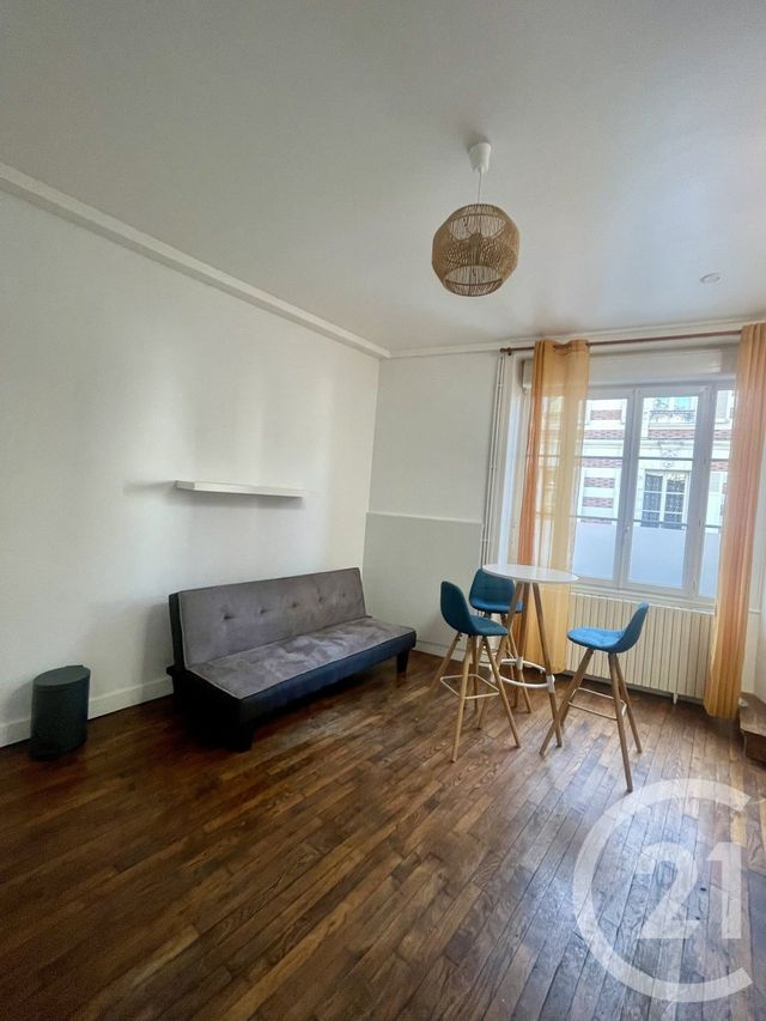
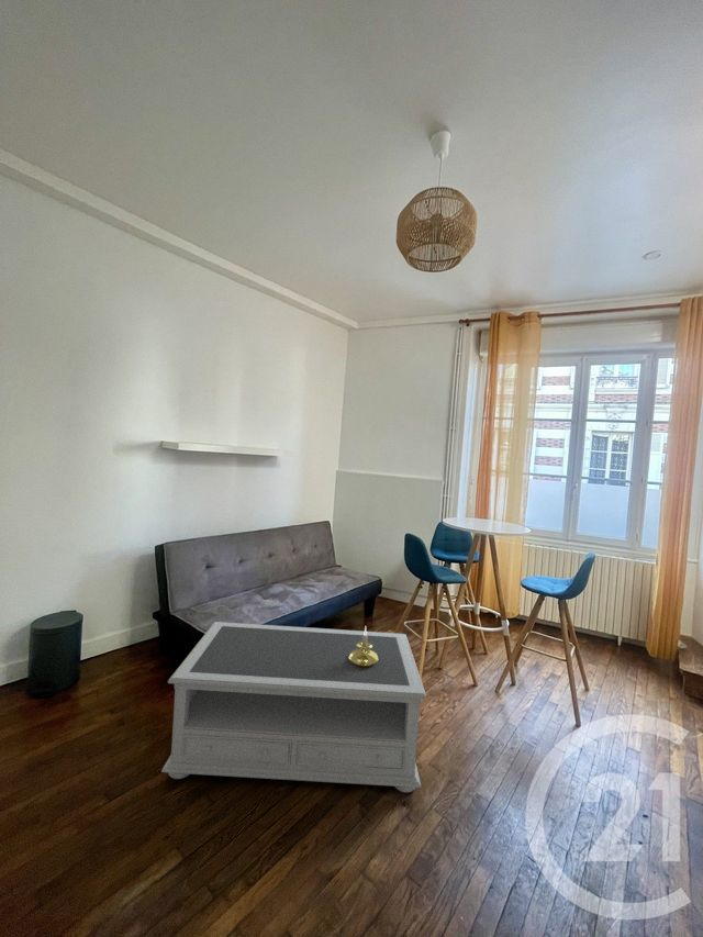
+ candle holder [349,626,378,668]
+ coffee table [160,621,428,793]
